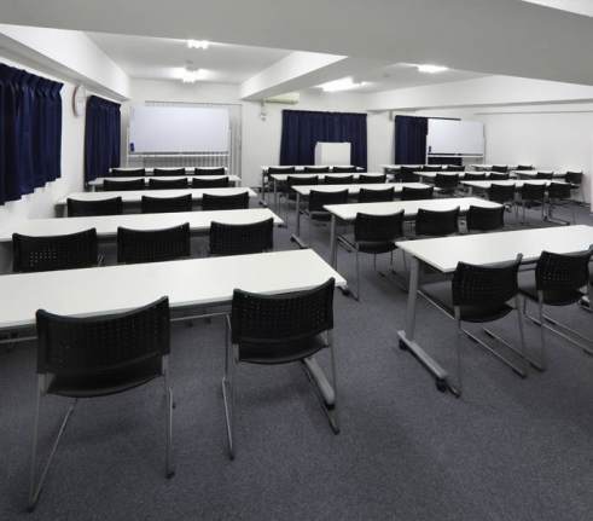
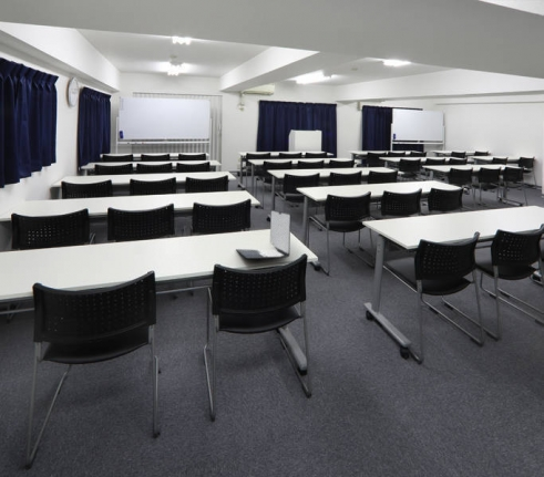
+ laptop [235,209,291,260]
